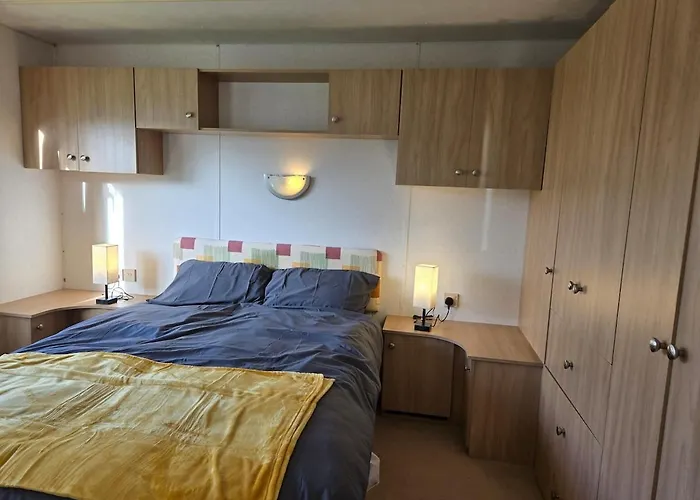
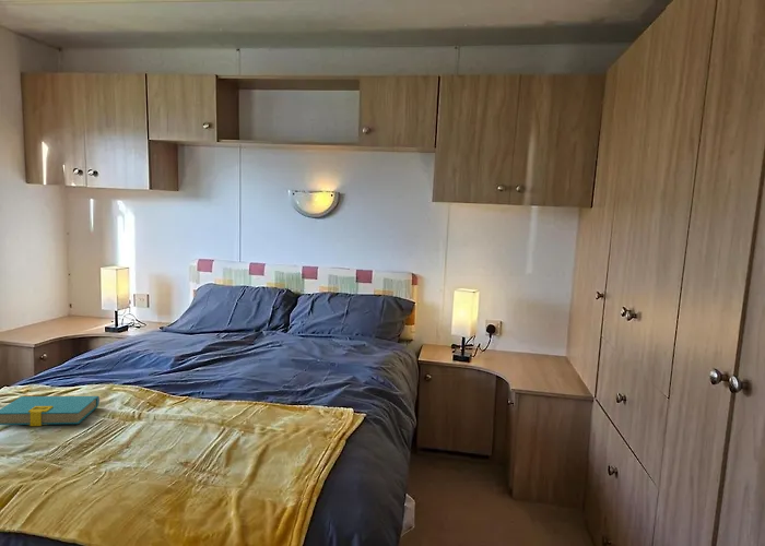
+ book [0,395,101,427]
